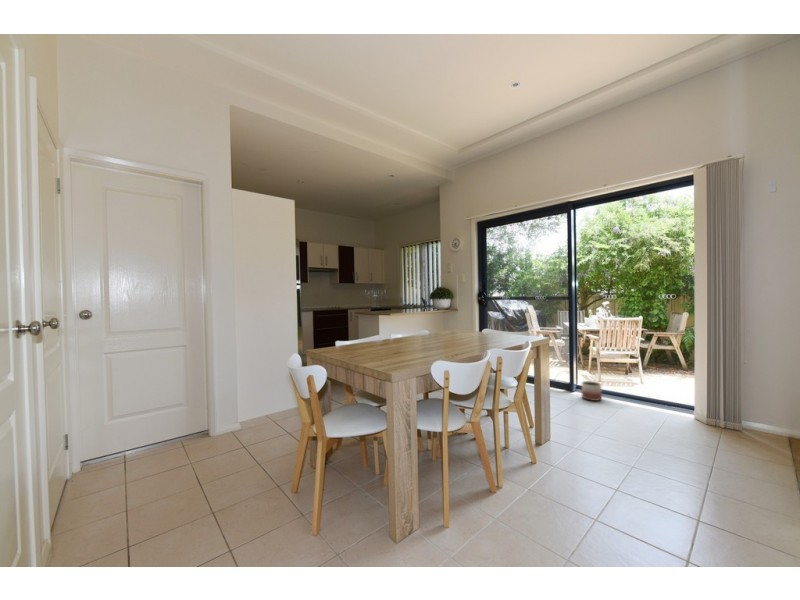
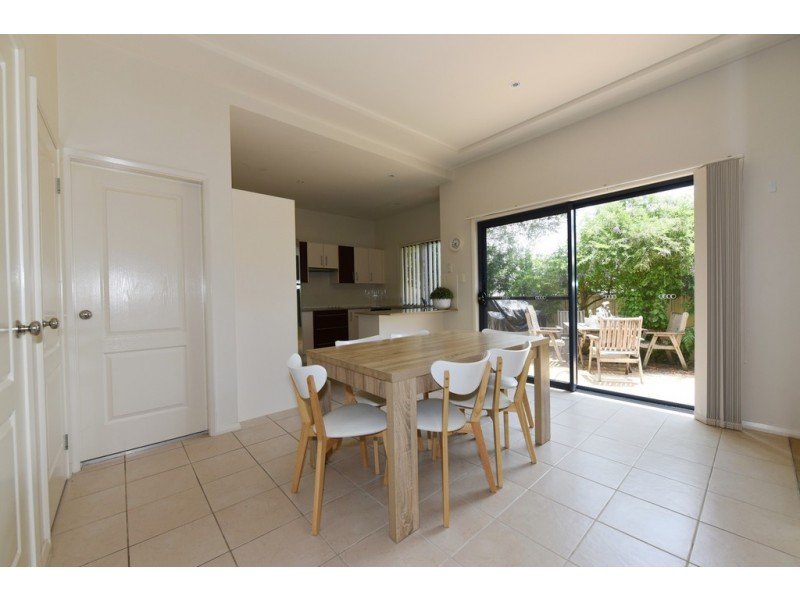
- planter [581,380,603,402]
